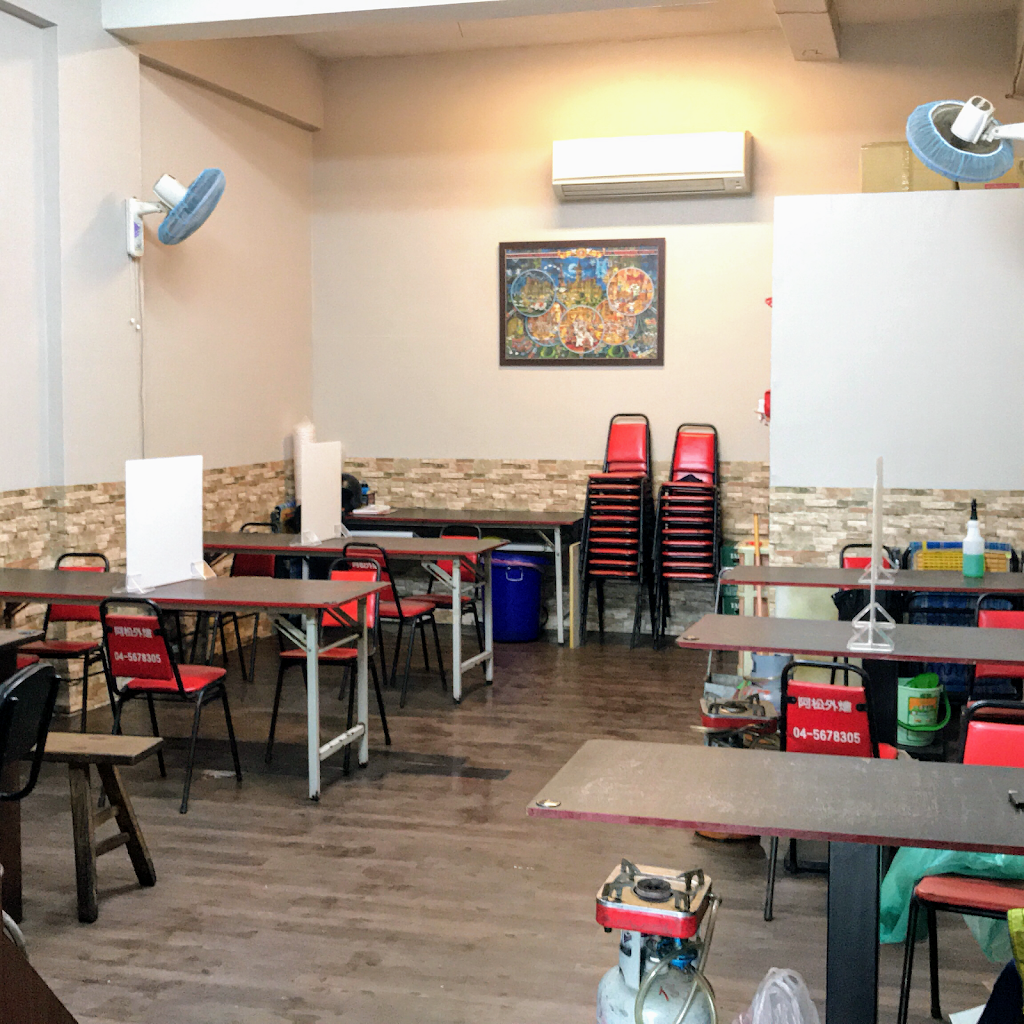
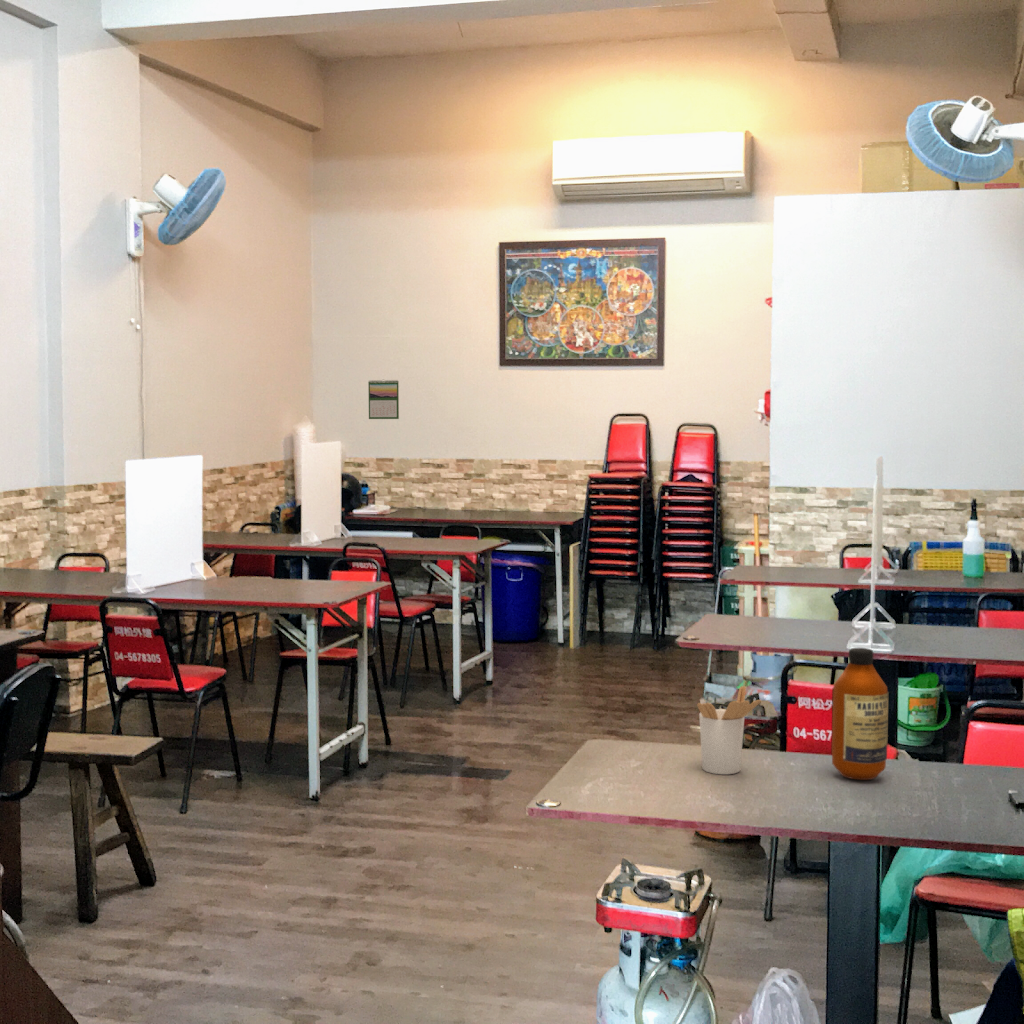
+ utensil holder [696,685,762,775]
+ calendar [368,379,400,420]
+ bottle [830,647,889,781]
